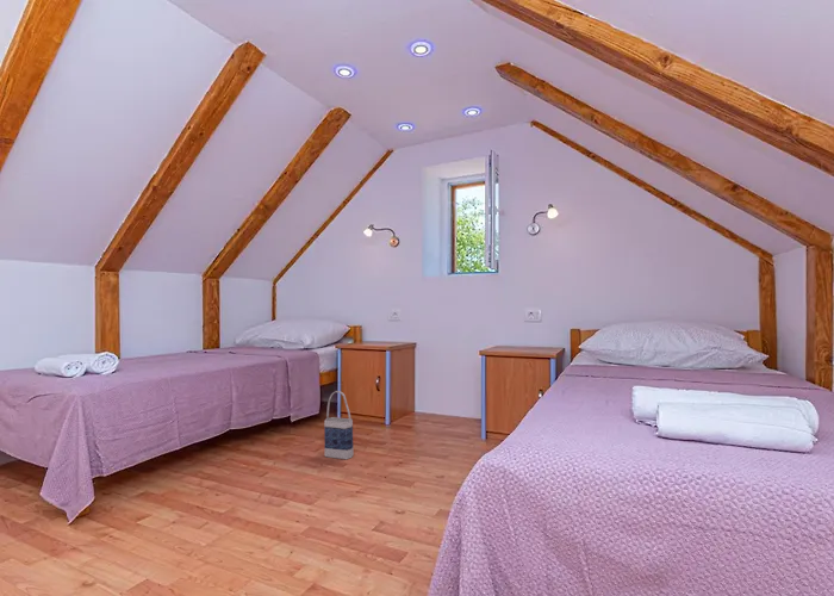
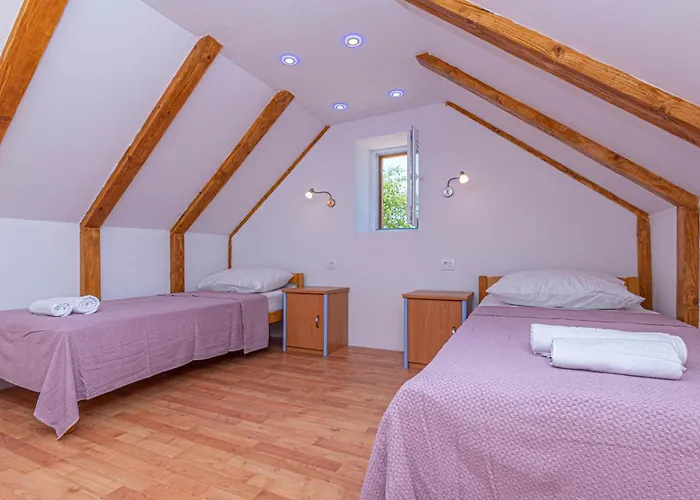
- bag [323,390,355,460]
